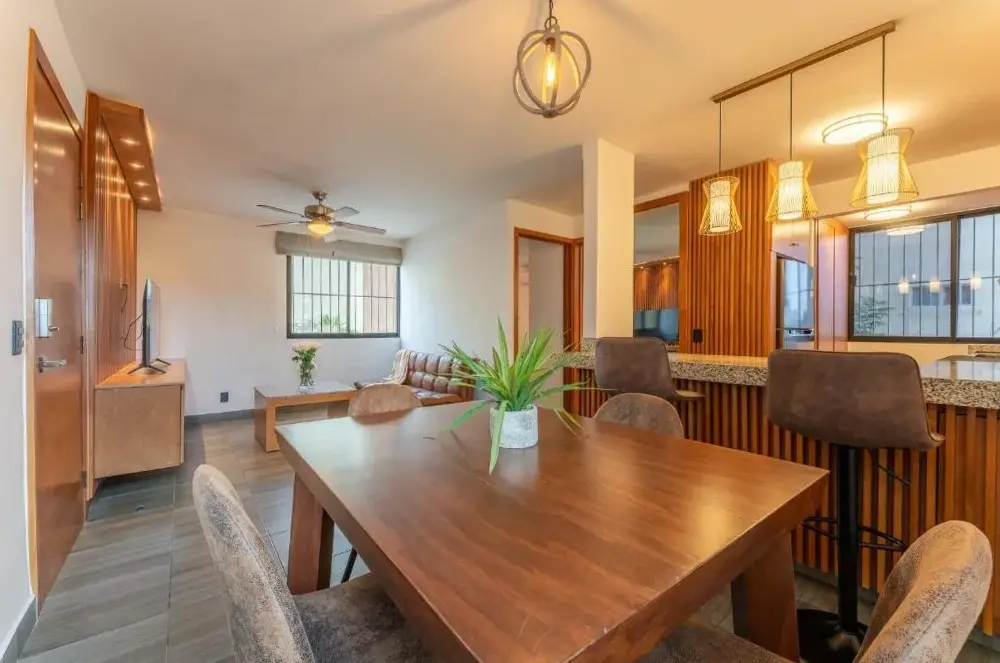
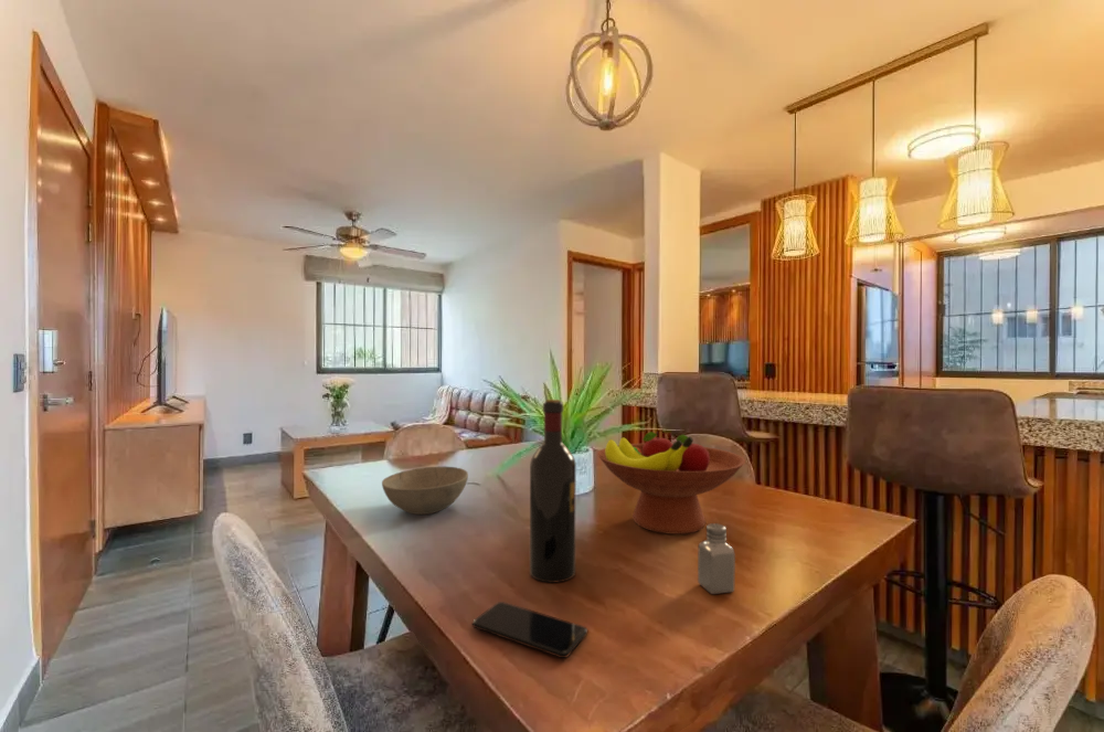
+ wine bottle [529,399,577,584]
+ smartphone [471,601,588,659]
+ bowl [381,466,469,516]
+ saltshaker [697,522,736,595]
+ fruit bowl [596,431,746,535]
